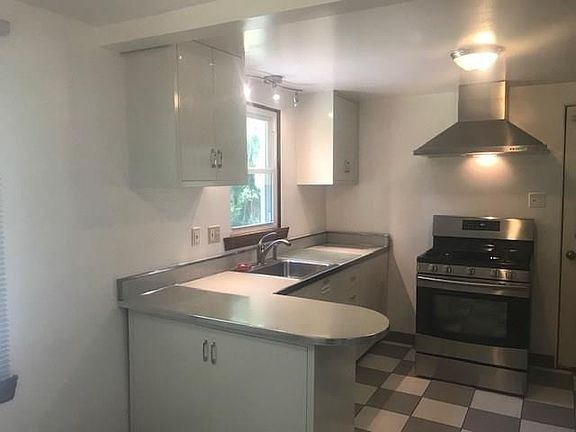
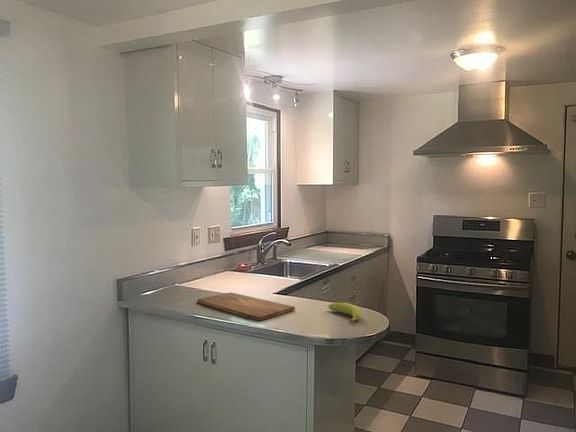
+ cutting board [196,291,296,322]
+ fruit [328,302,362,324]
